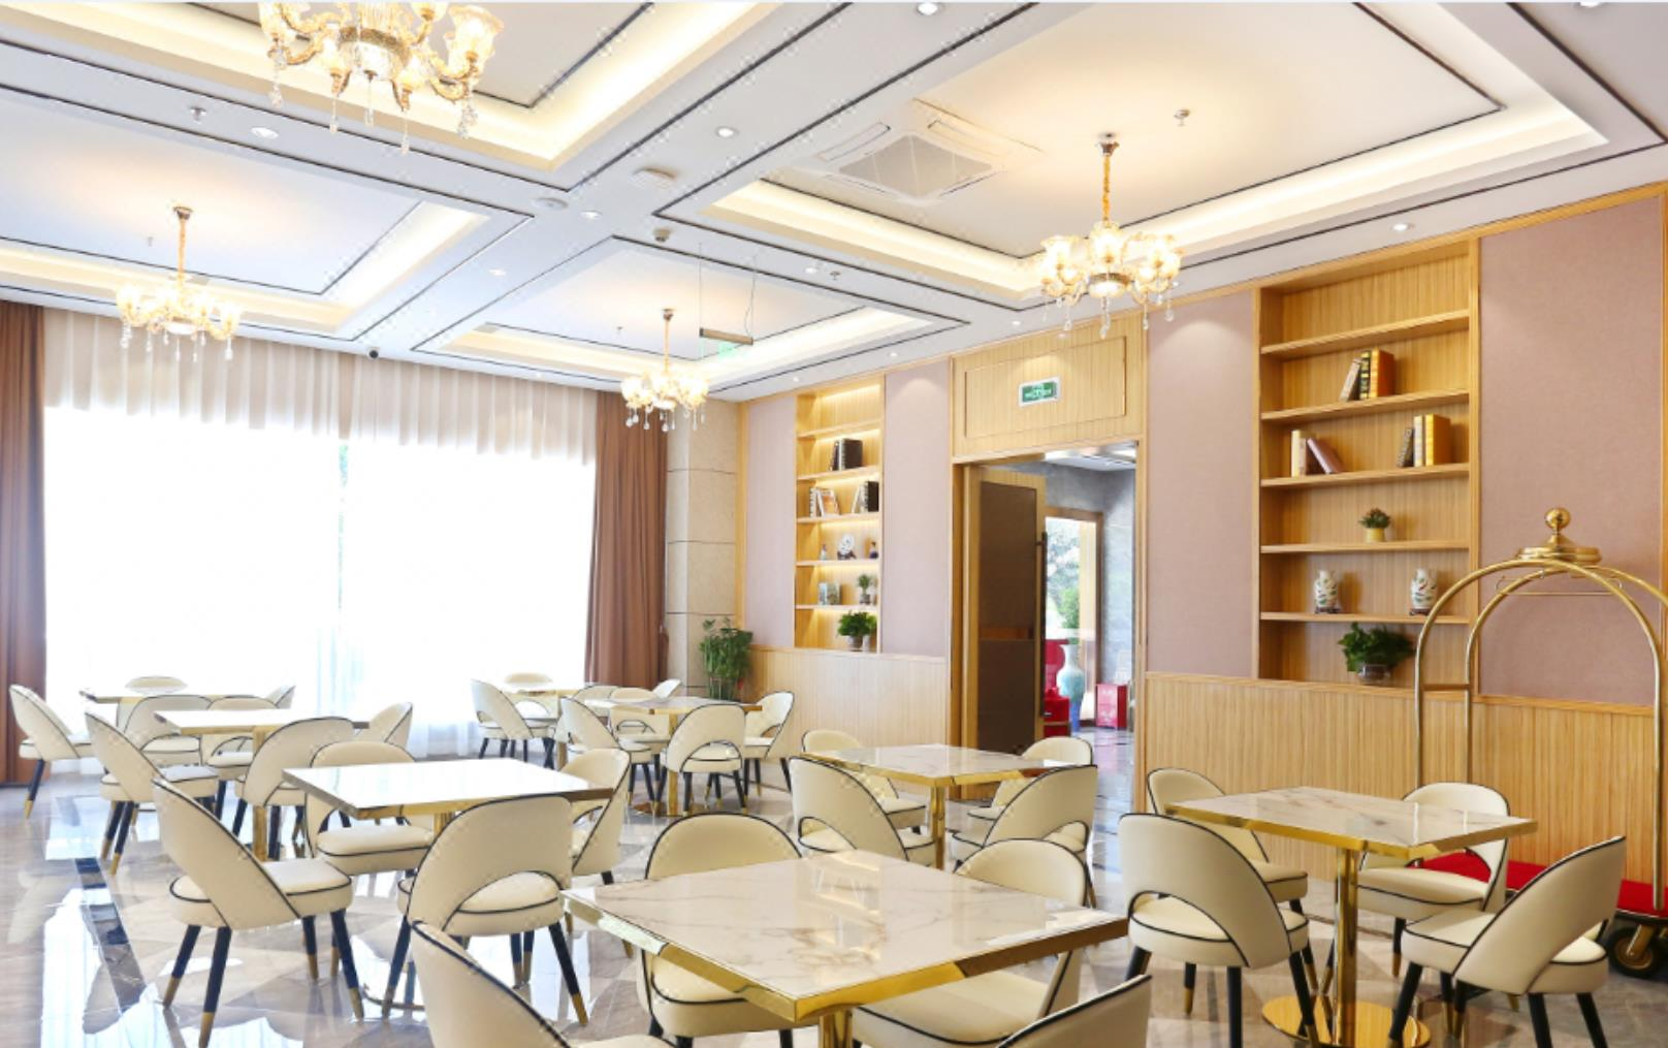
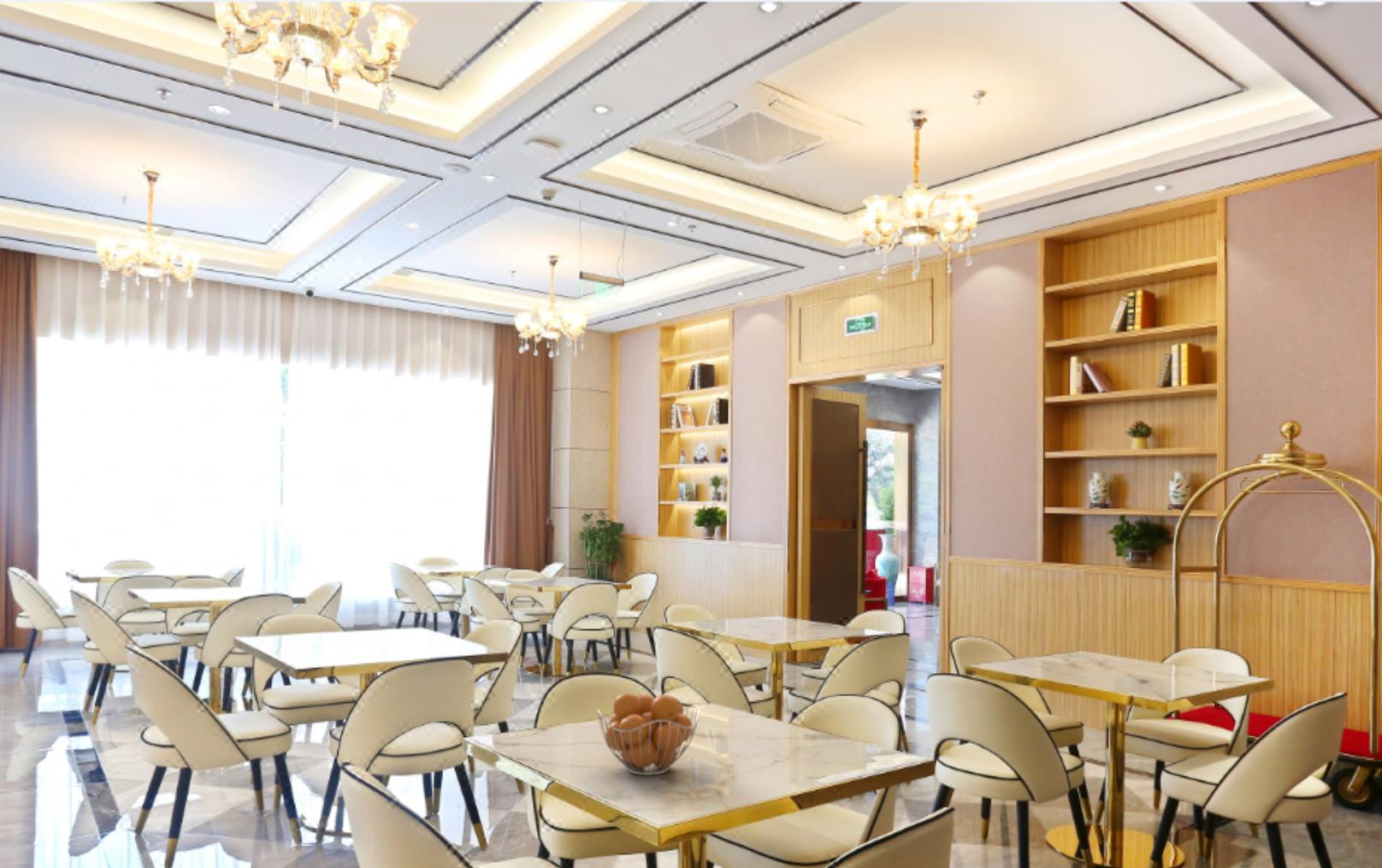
+ fruit basket [596,692,700,776]
